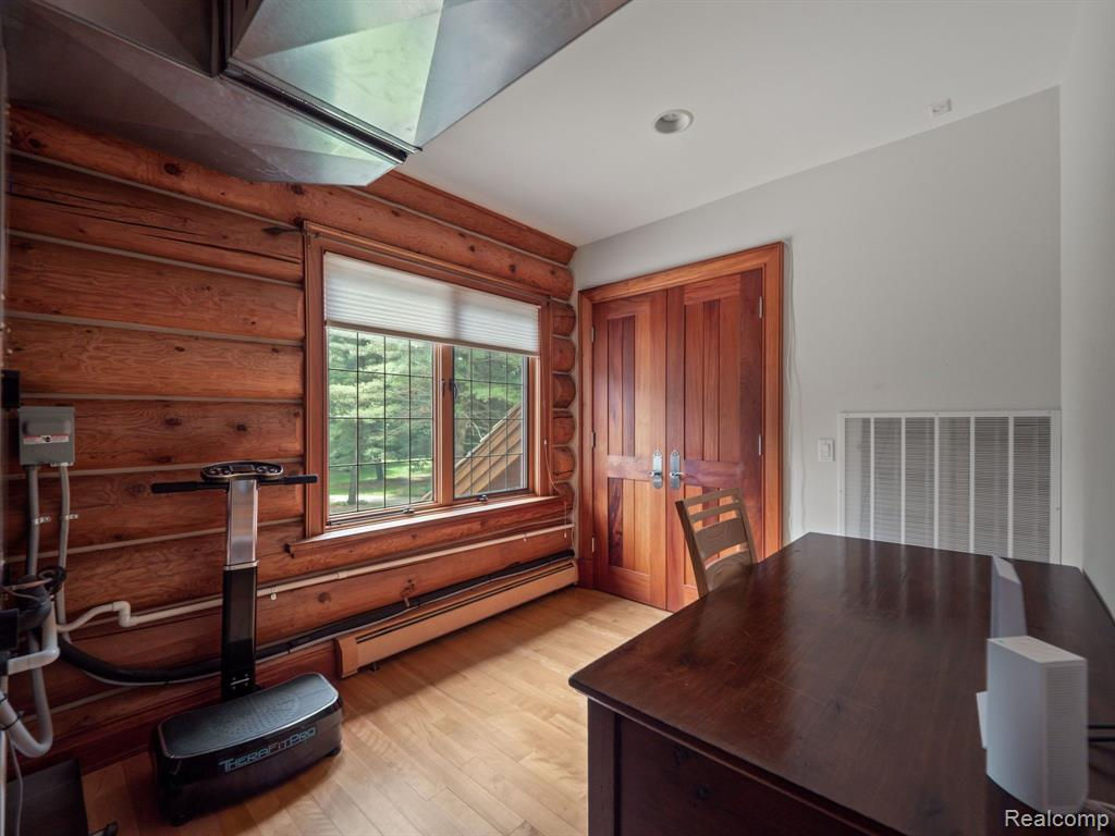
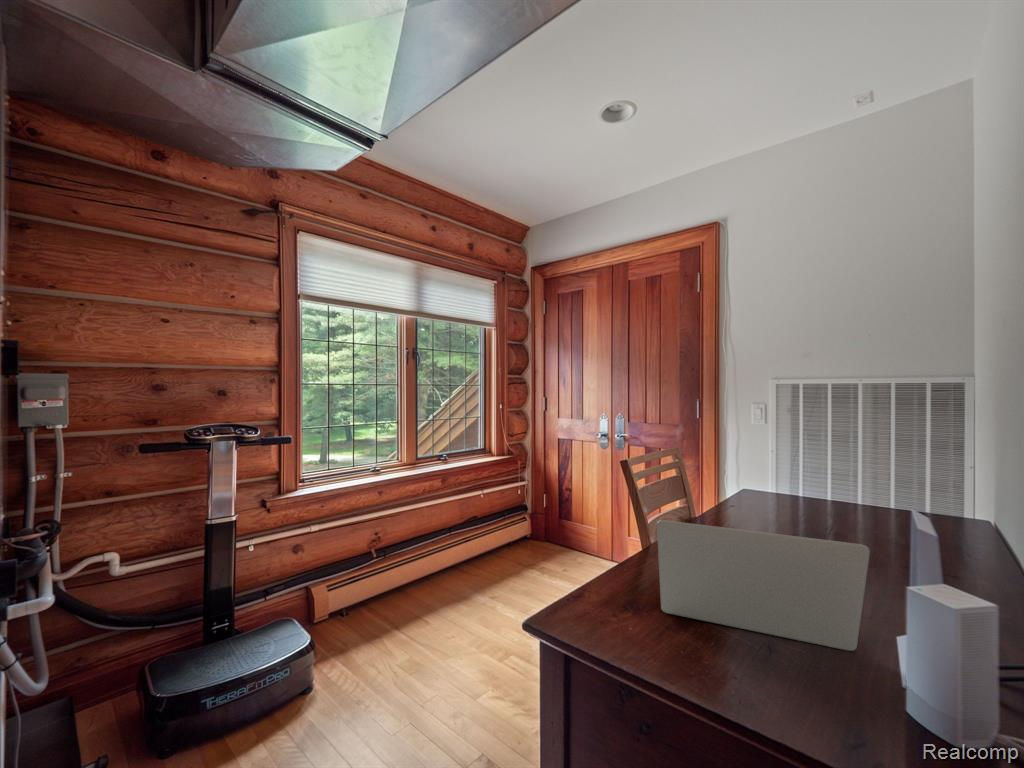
+ laptop [656,519,871,652]
